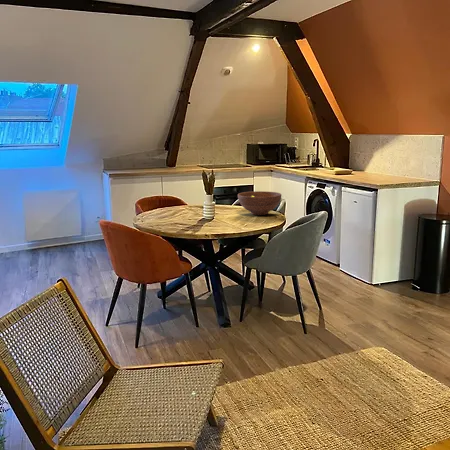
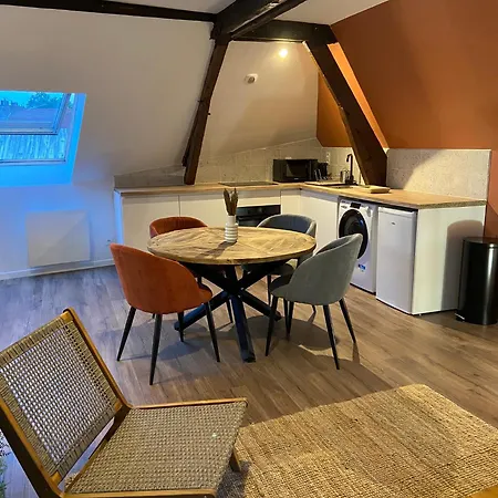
- fruit bowl [237,190,282,216]
